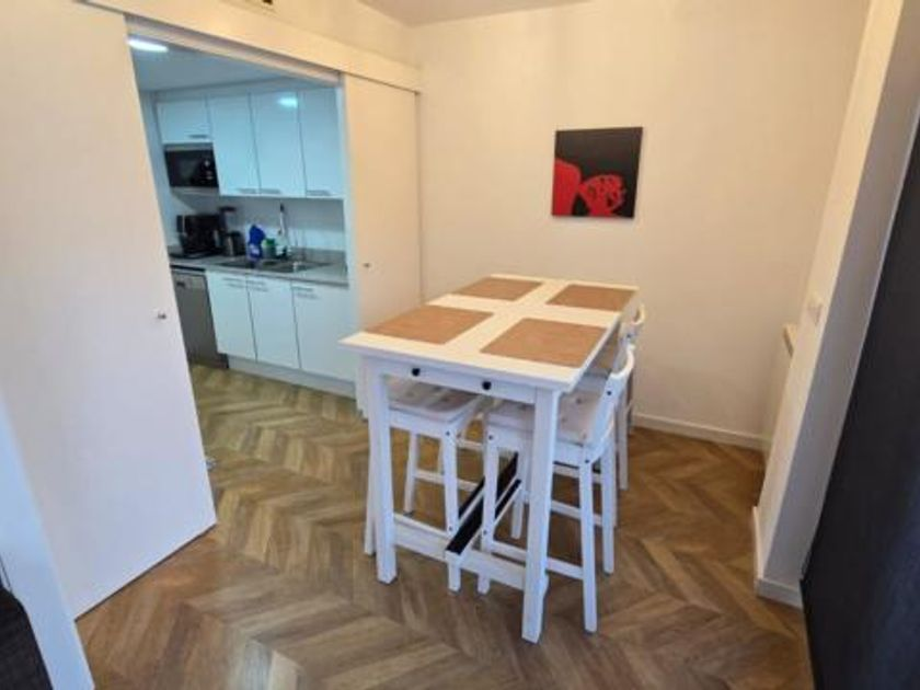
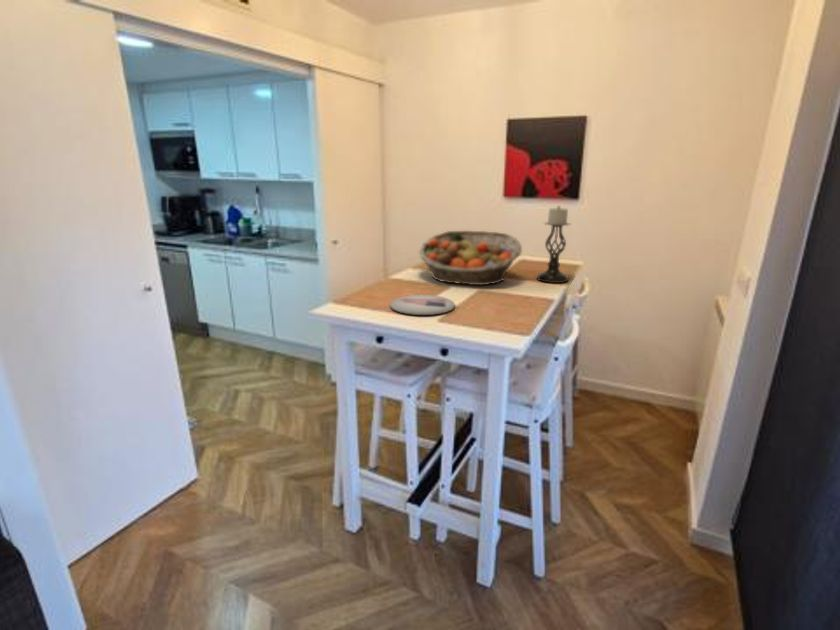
+ fruit basket [418,230,523,286]
+ candle holder [536,205,572,284]
+ plate [389,294,456,316]
